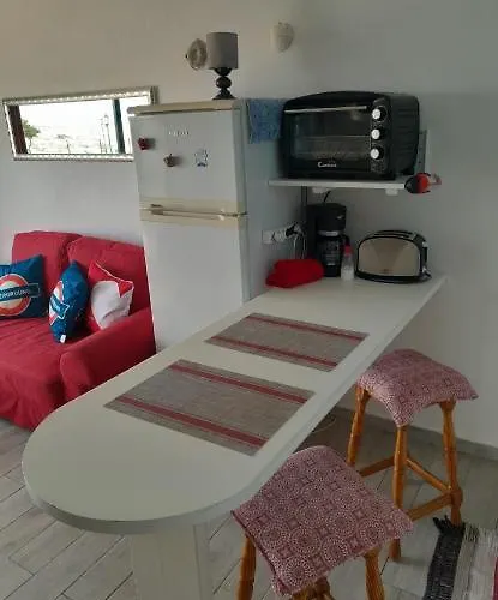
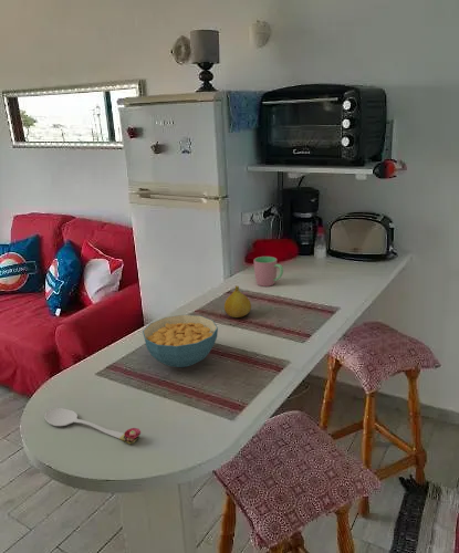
+ cereal bowl [142,314,219,368]
+ cup [253,255,284,288]
+ spoon [43,407,142,446]
+ fruit [223,285,252,319]
